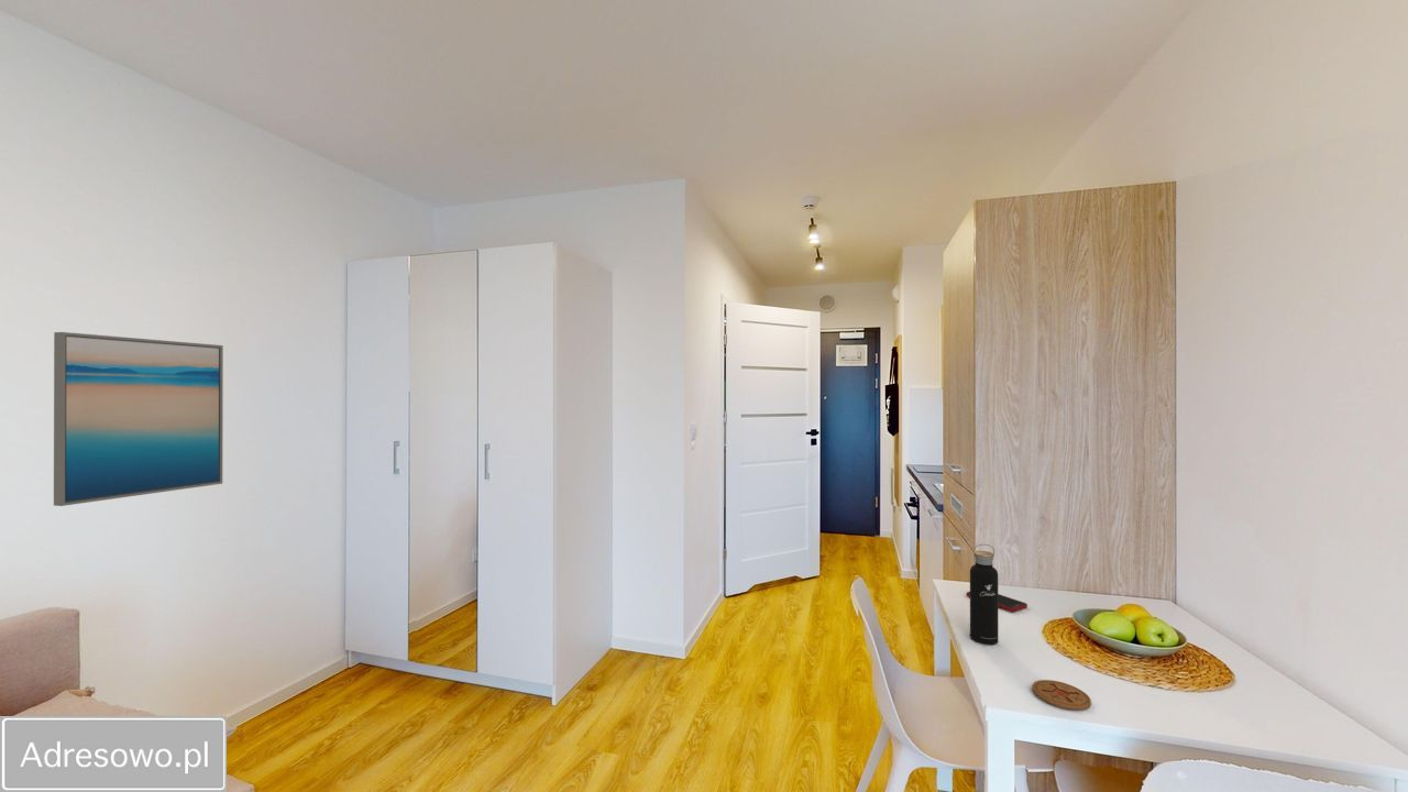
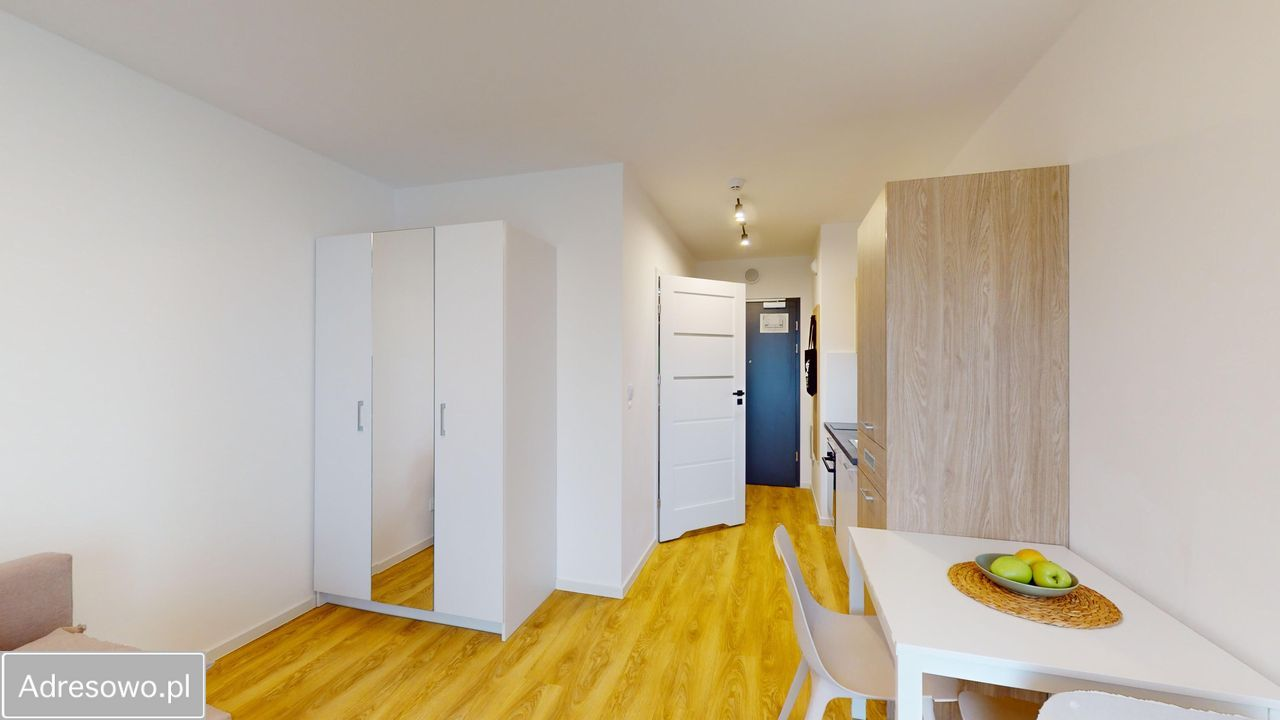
- cell phone [966,591,1028,613]
- wall art [53,331,224,507]
- coaster [1031,679,1092,711]
- water bottle [969,543,999,646]
